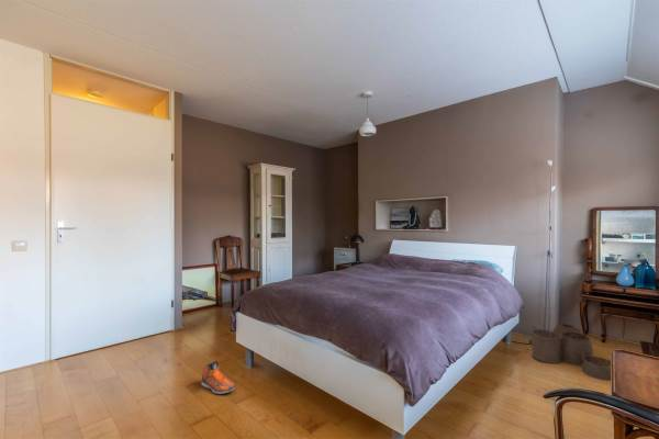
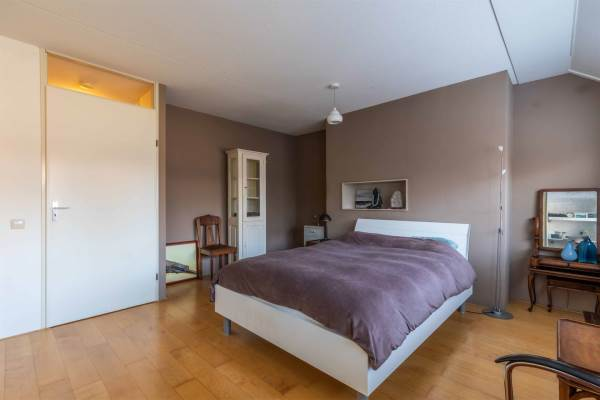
- sneaker [201,360,236,395]
- woven basket [530,320,612,382]
